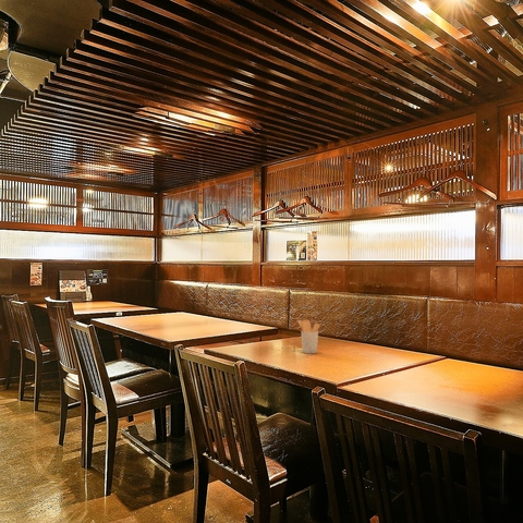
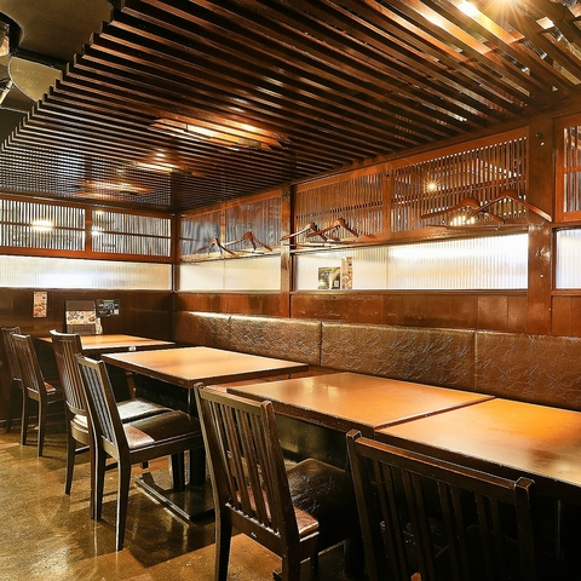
- utensil holder [297,319,321,355]
